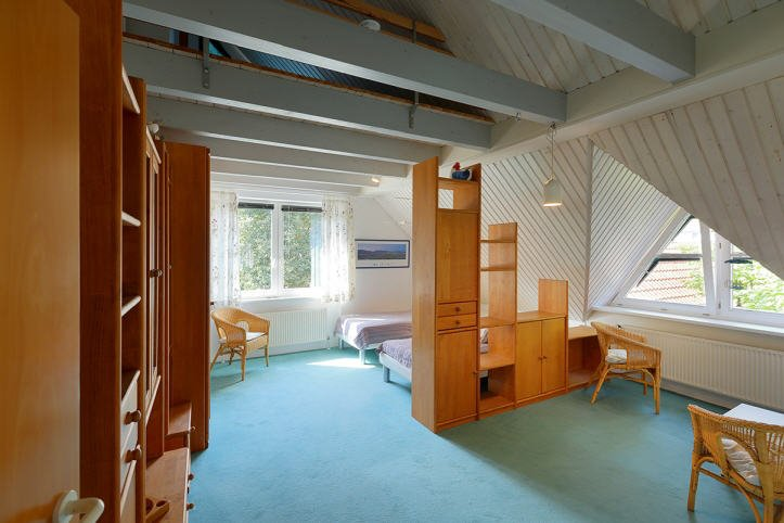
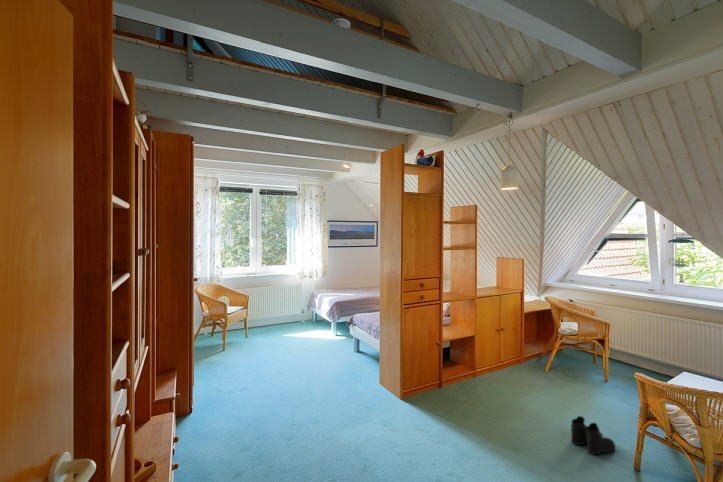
+ boots [570,415,616,455]
